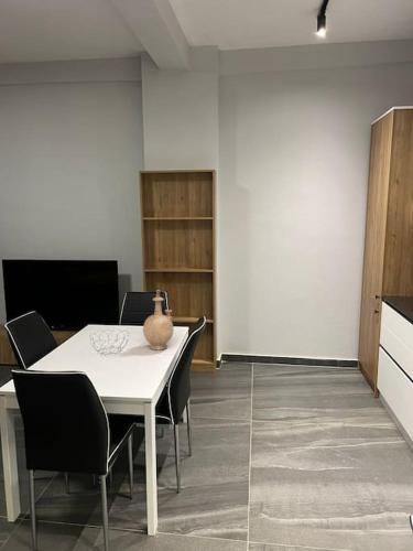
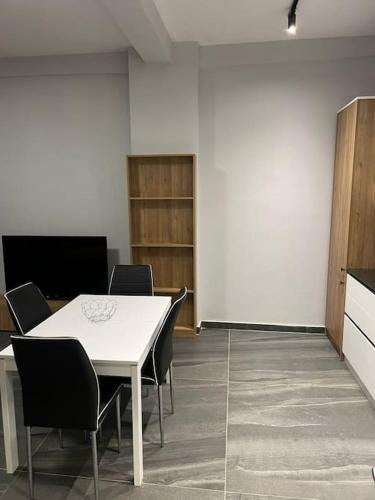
- vase [142,289,174,352]
